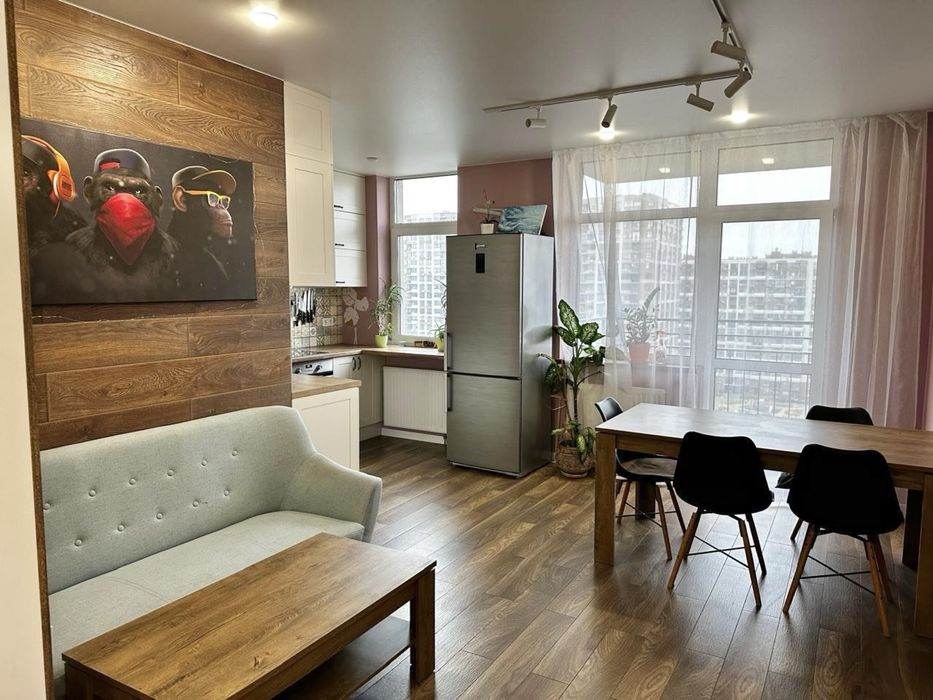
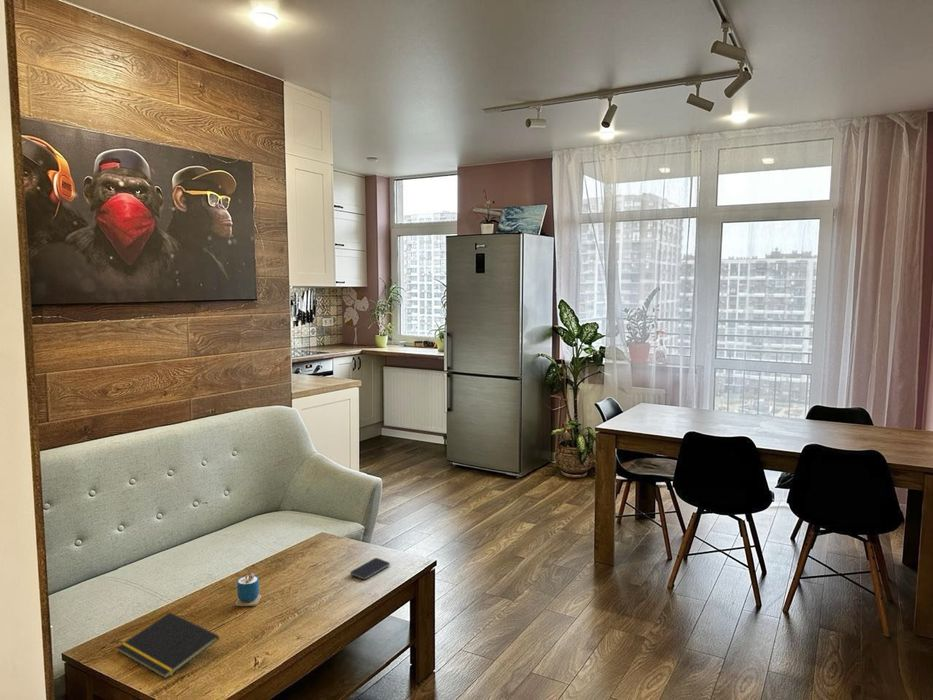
+ notepad [116,612,220,680]
+ cup [234,568,262,607]
+ smartphone [349,557,391,580]
